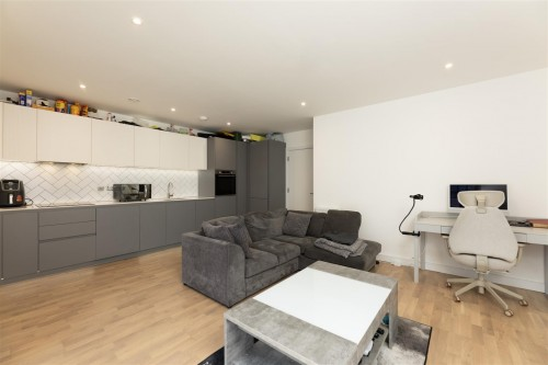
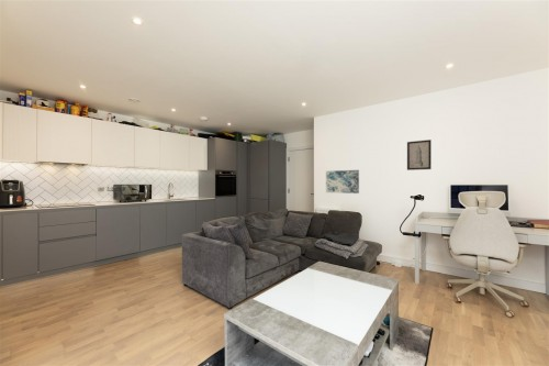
+ wall art [406,138,433,171]
+ wall art [325,169,360,195]
